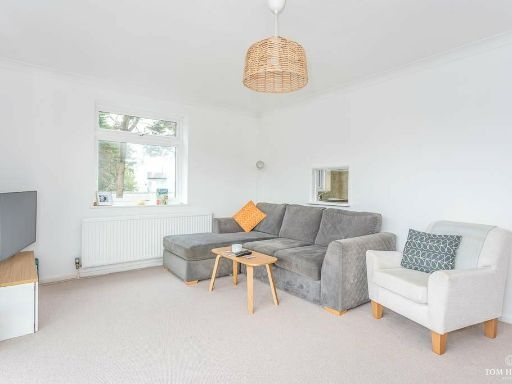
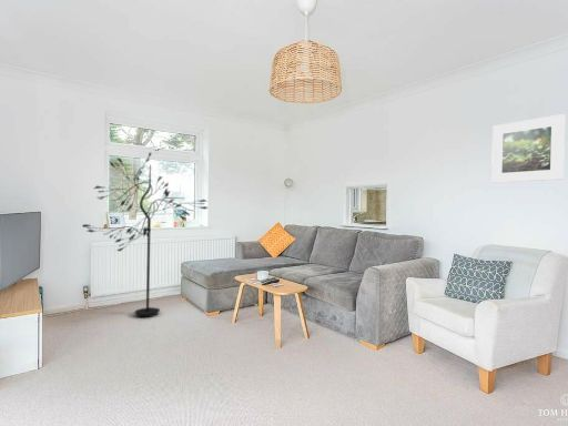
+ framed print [490,113,566,184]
+ floor lamp [81,152,209,318]
